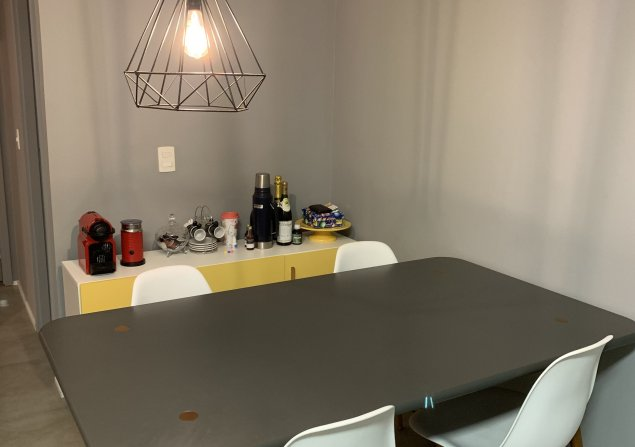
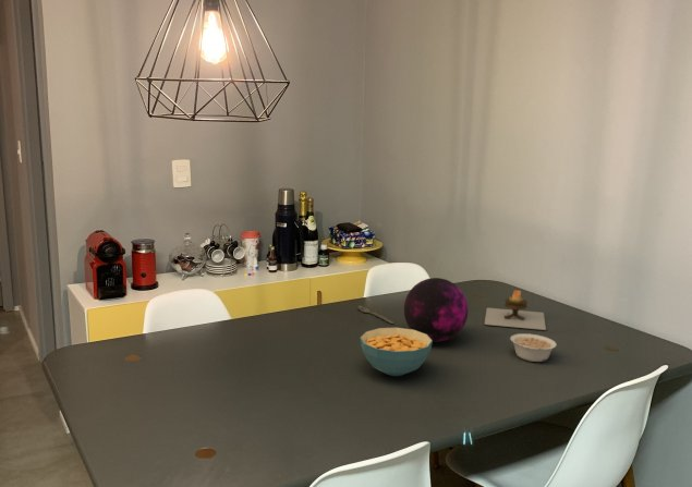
+ decorative orb [403,277,469,343]
+ legume [509,332,558,363]
+ candle [484,289,547,331]
+ cereal bowl [360,327,434,377]
+ spoon [357,305,396,325]
